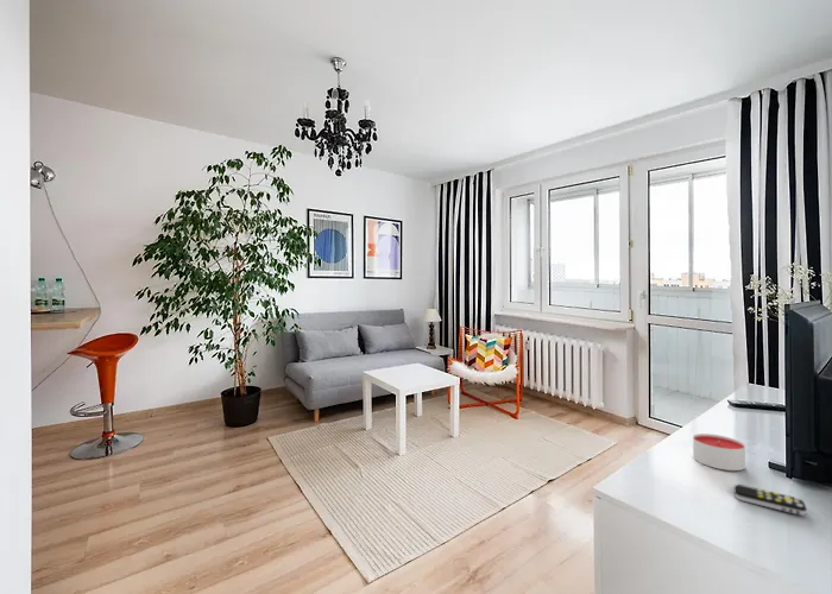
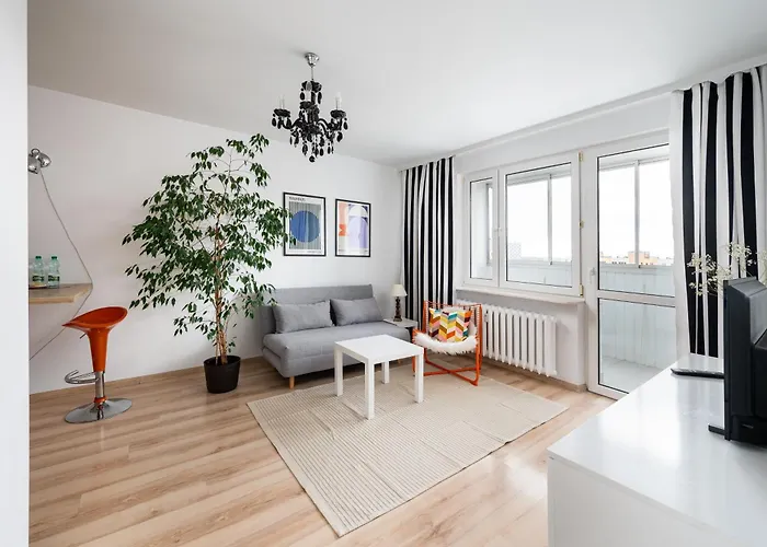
- candle [692,432,746,472]
- remote control [732,484,808,517]
